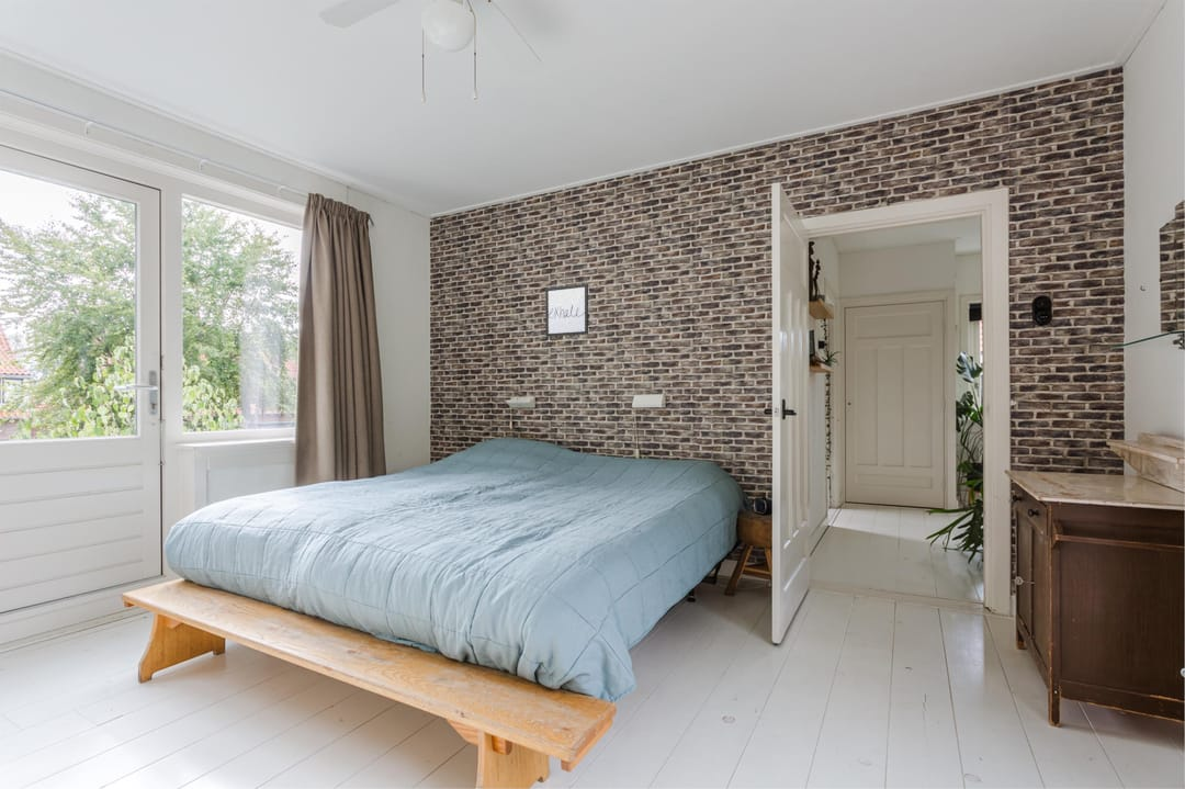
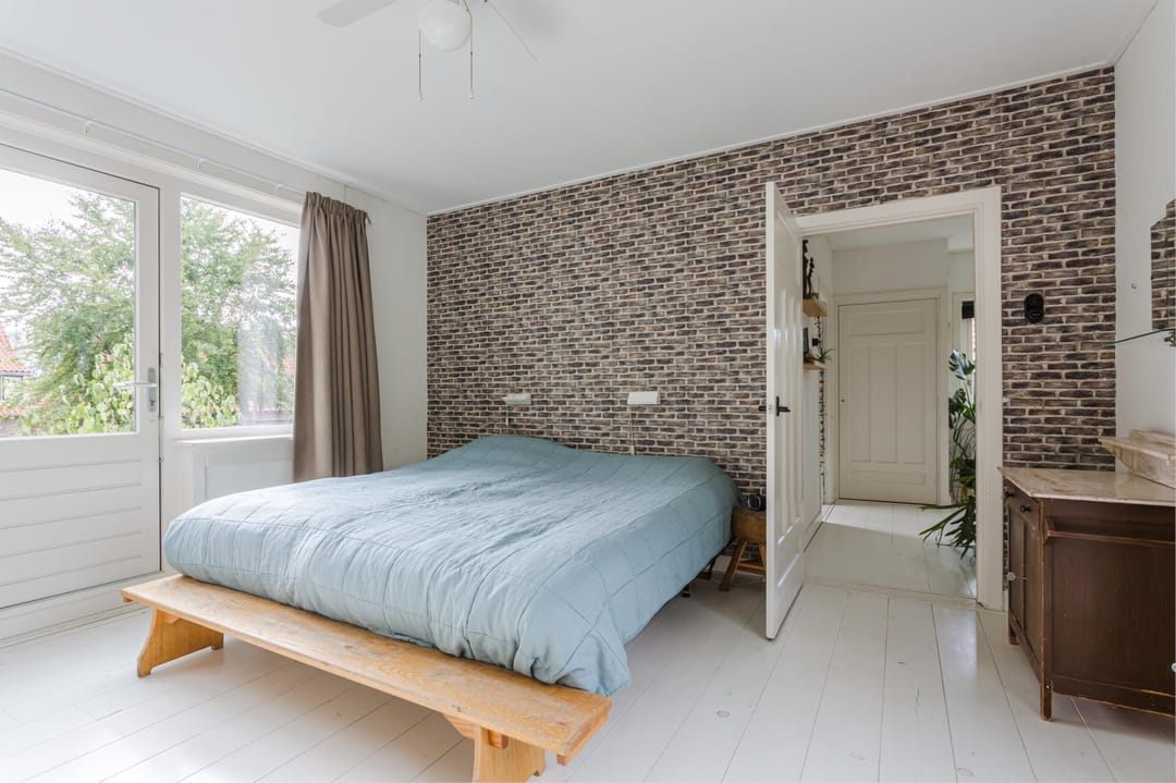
- wall art [544,283,589,338]
